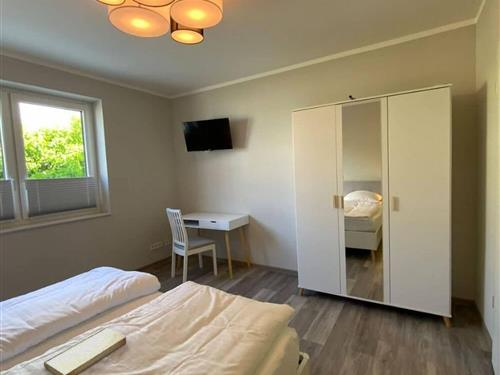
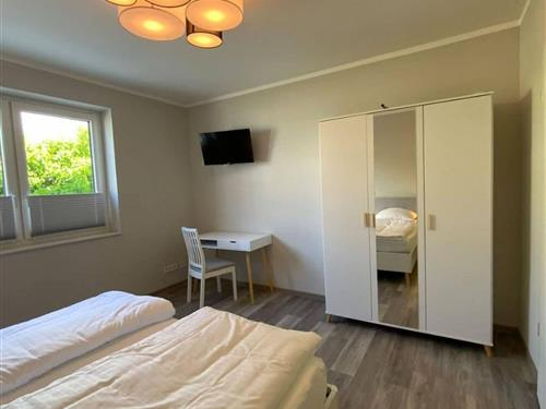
- book [43,327,127,375]
